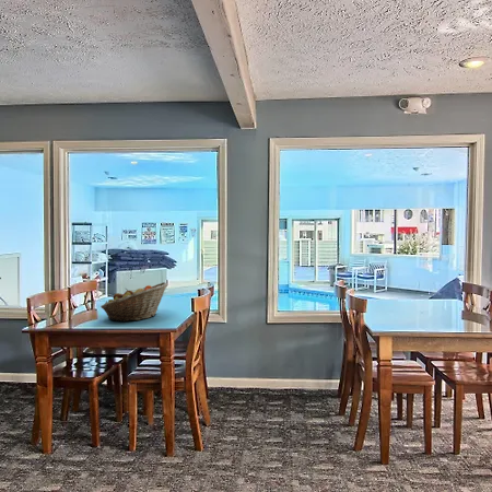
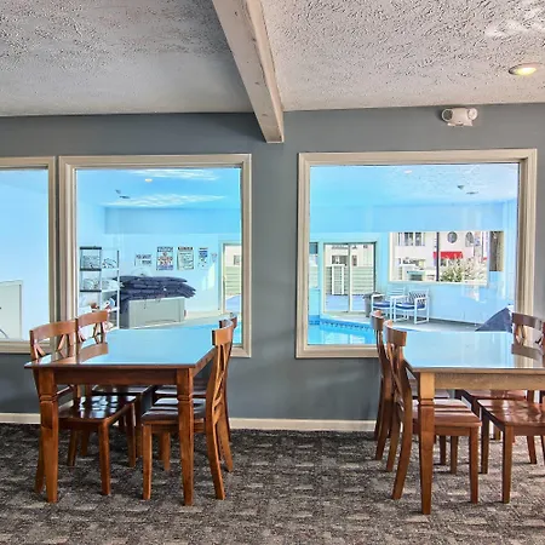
- fruit basket [99,281,168,323]
